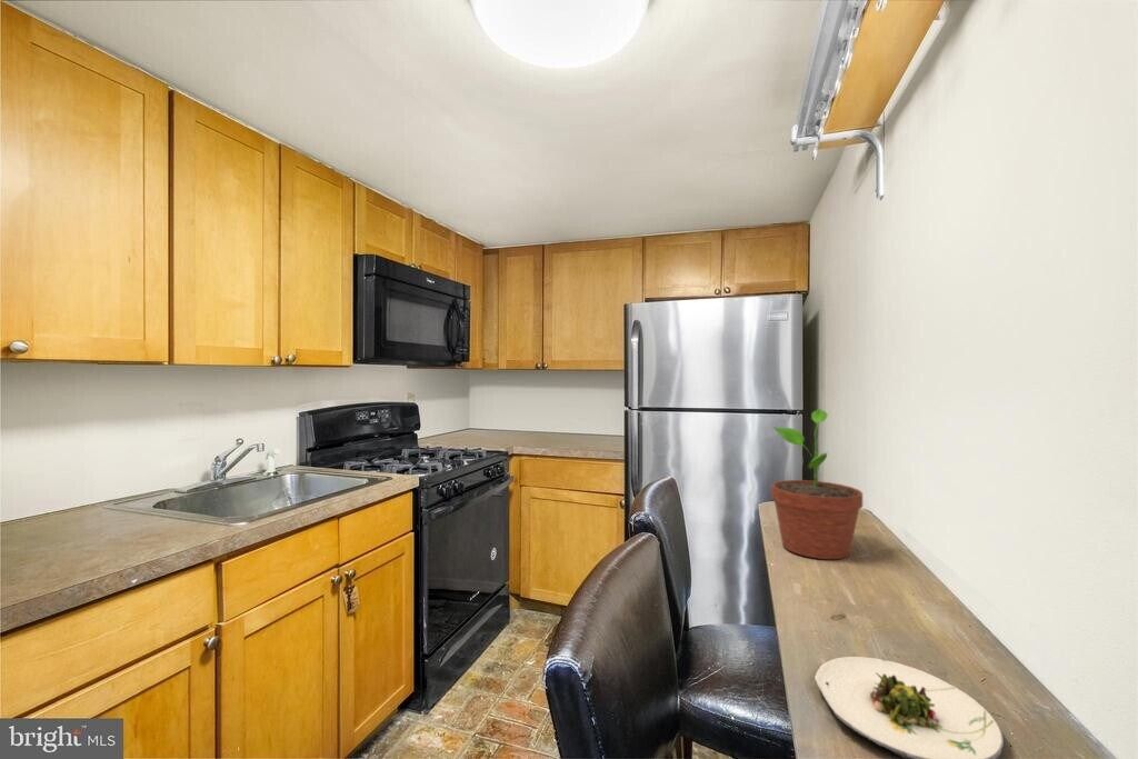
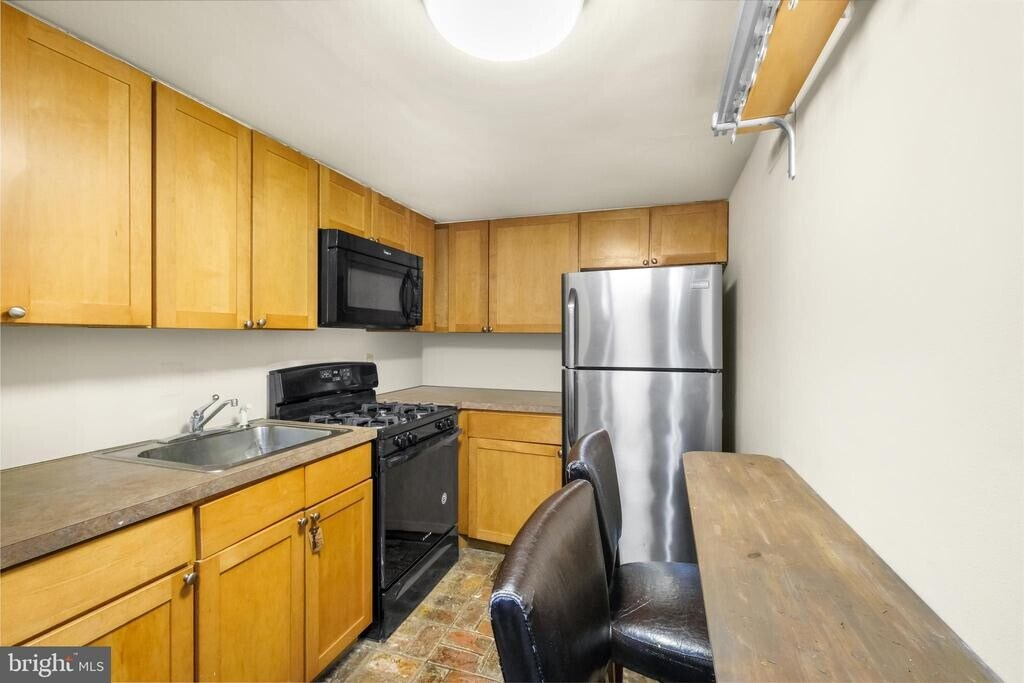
- potted plant [770,408,864,560]
- salad plate [813,656,1005,759]
